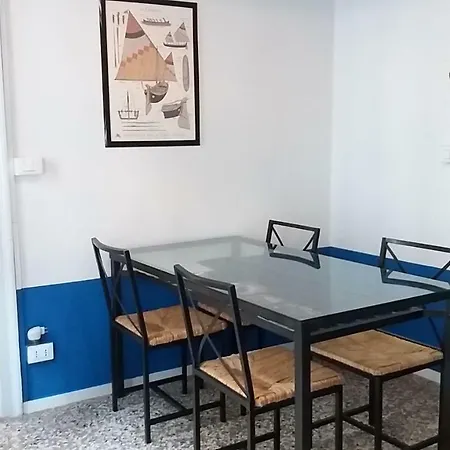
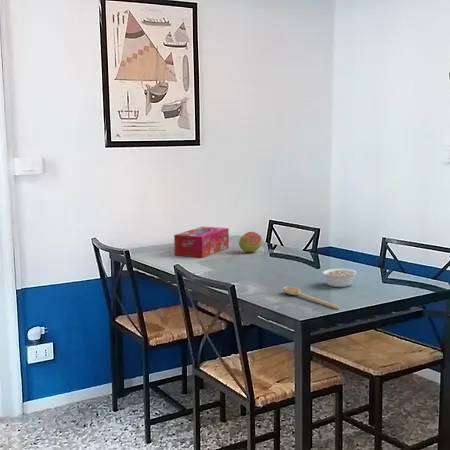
+ spoon [283,286,340,310]
+ legume [321,268,363,288]
+ fruit [238,231,263,253]
+ tissue box [173,226,230,259]
